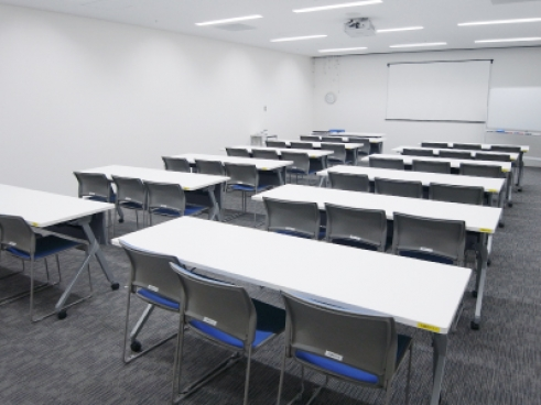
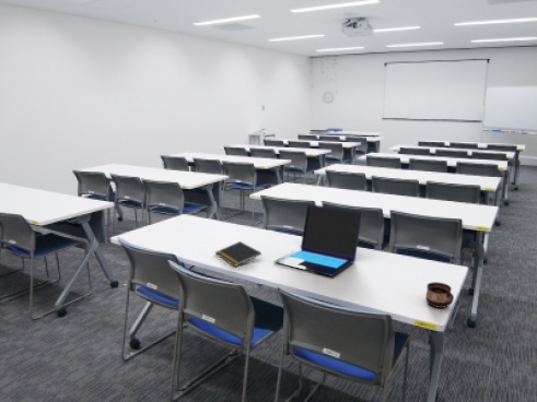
+ cup [424,281,455,309]
+ notepad [214,240,262,268]
+ laptop [273,203,363,277]
